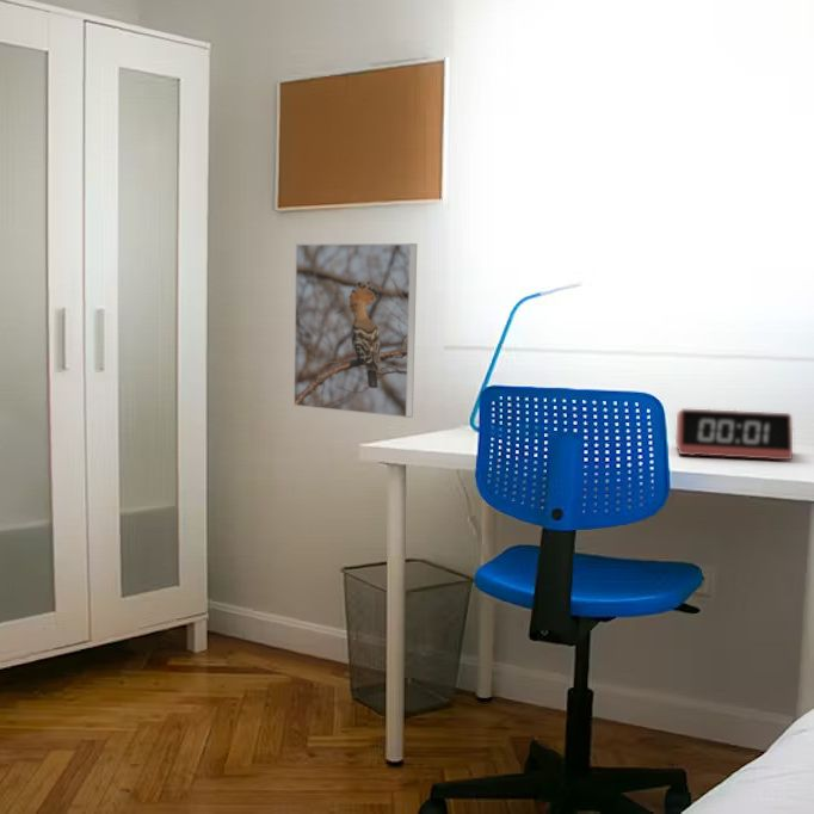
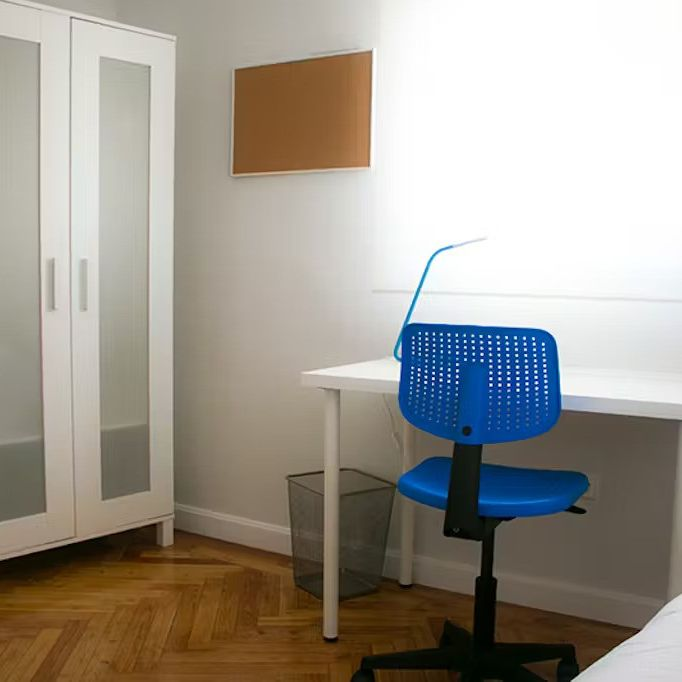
- alarm clock [674,407,794,461]
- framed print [292,242,418,419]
